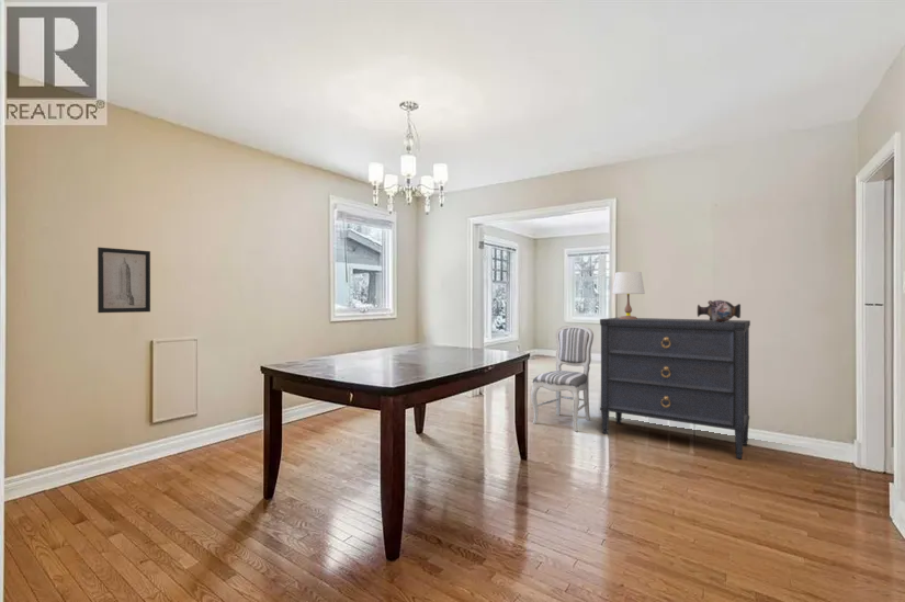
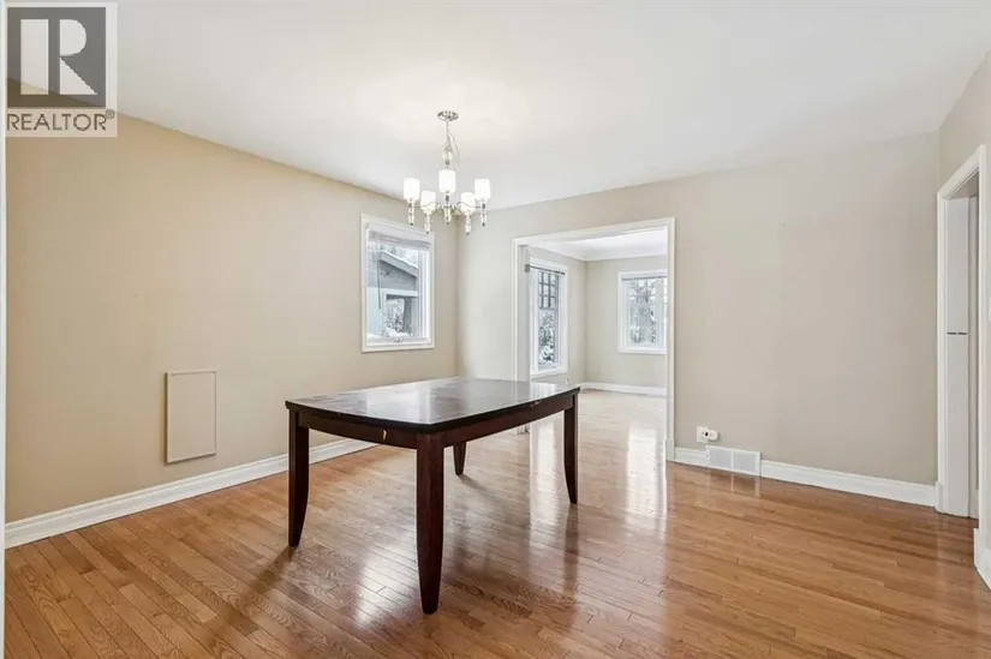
- wall art [97,247,151,314]
- table lamp [611,271,646,319]
- decorative vase [697,299,742,322]
- dresser [599,317,751,459]
- dining chair [530,323,595,432]
